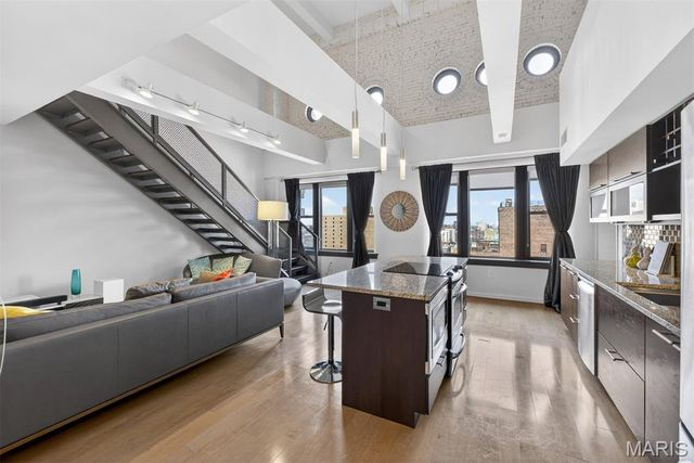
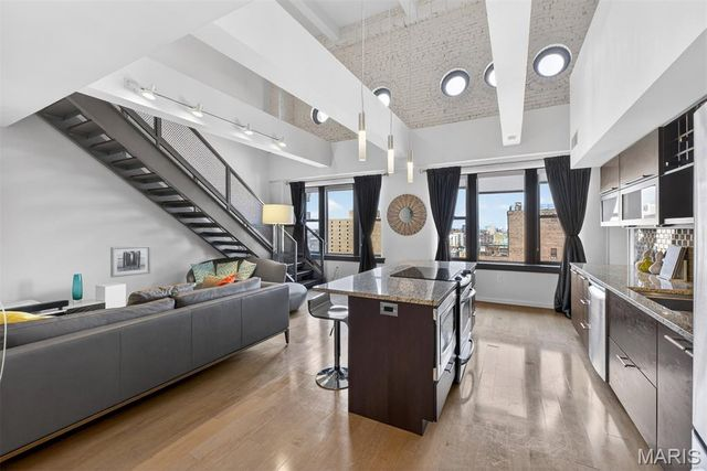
+ wall art [109,245,151,278]
